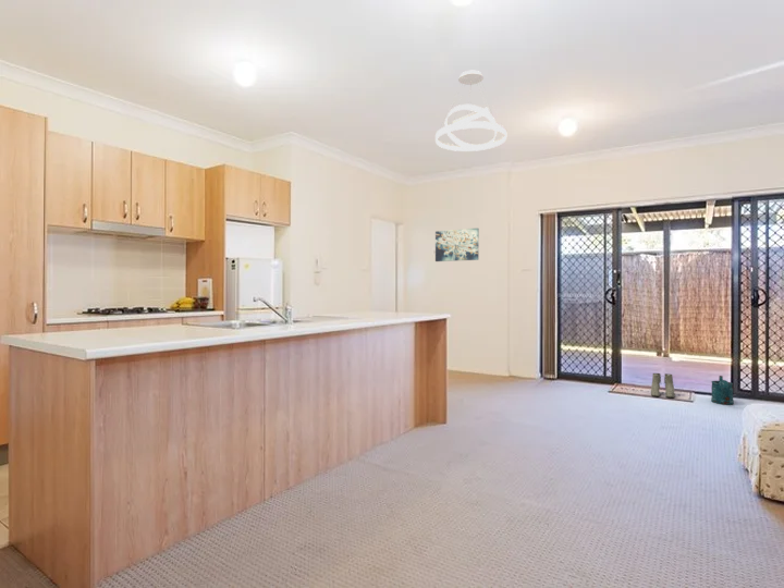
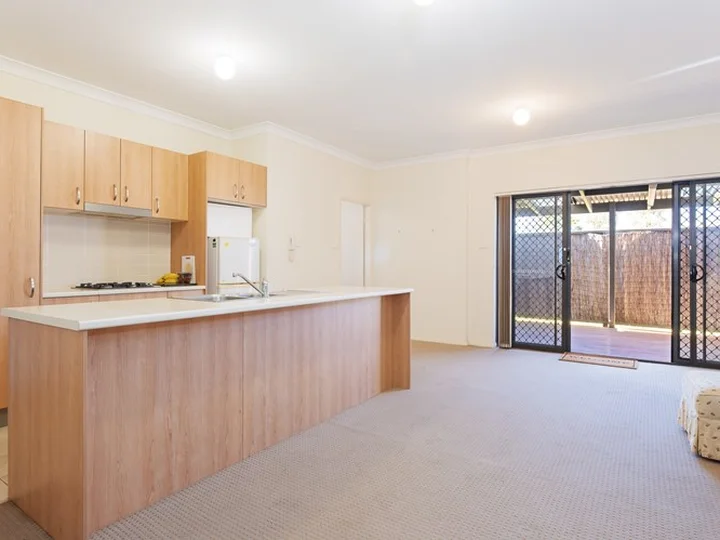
- watering can [710,375,735,406]
- wall art [434,228,480,262]
- boots [650,372,675,399]
- pendant light [434,70,507,152]
